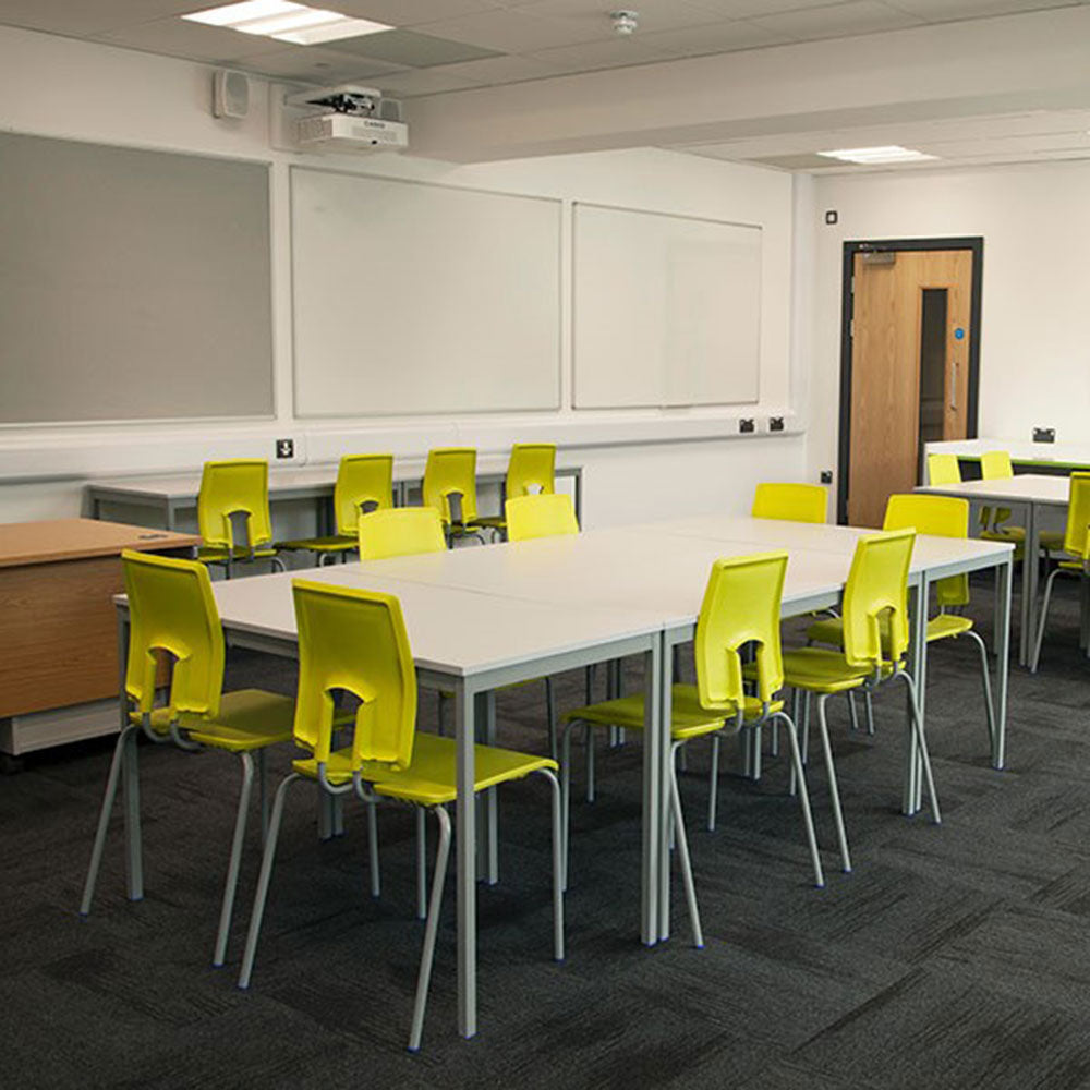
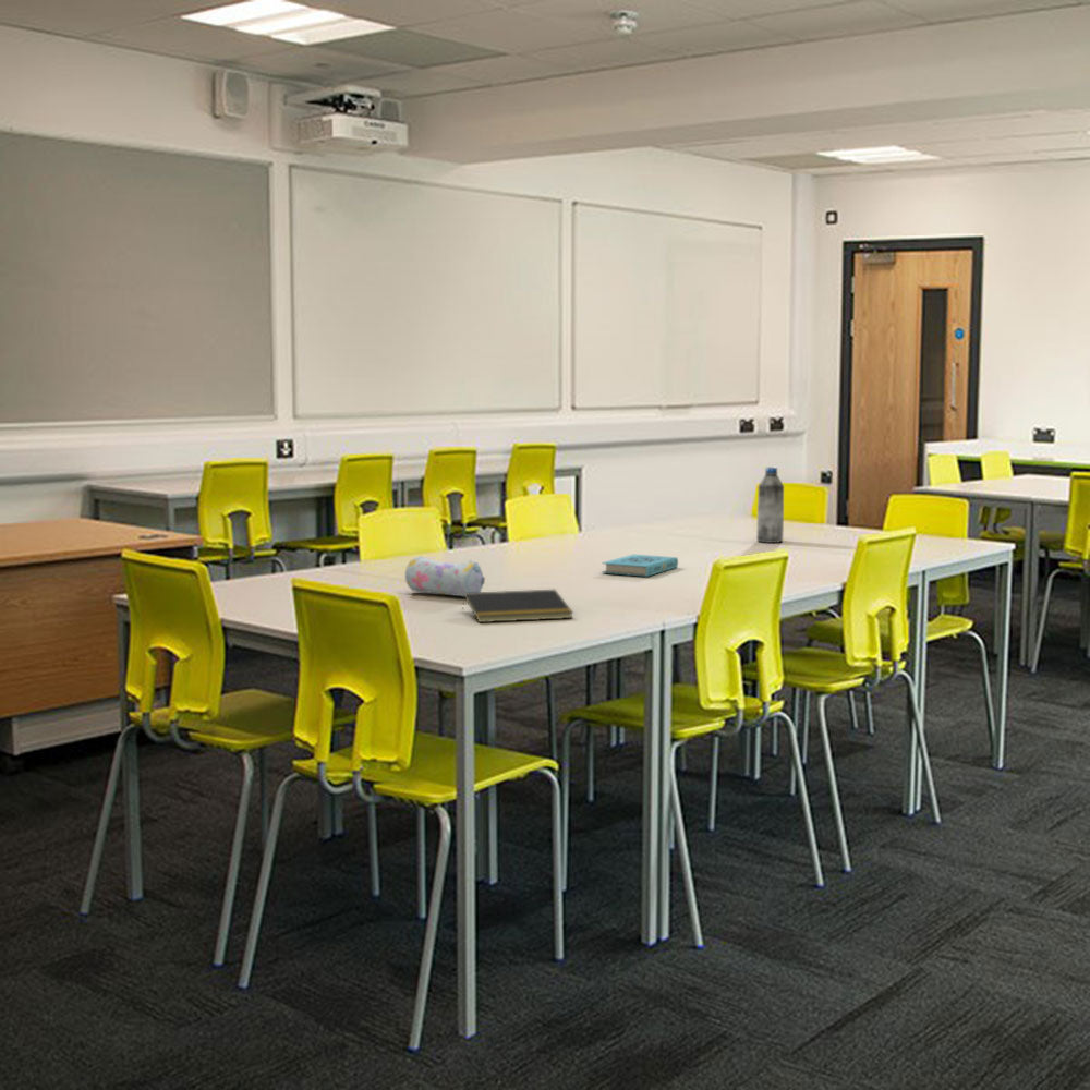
+ book [601,554,679,578]
+ pencil case [404,555,486,597]
+ notepad [461,589,574,623]
+ water bottle [755,467,785,544]
